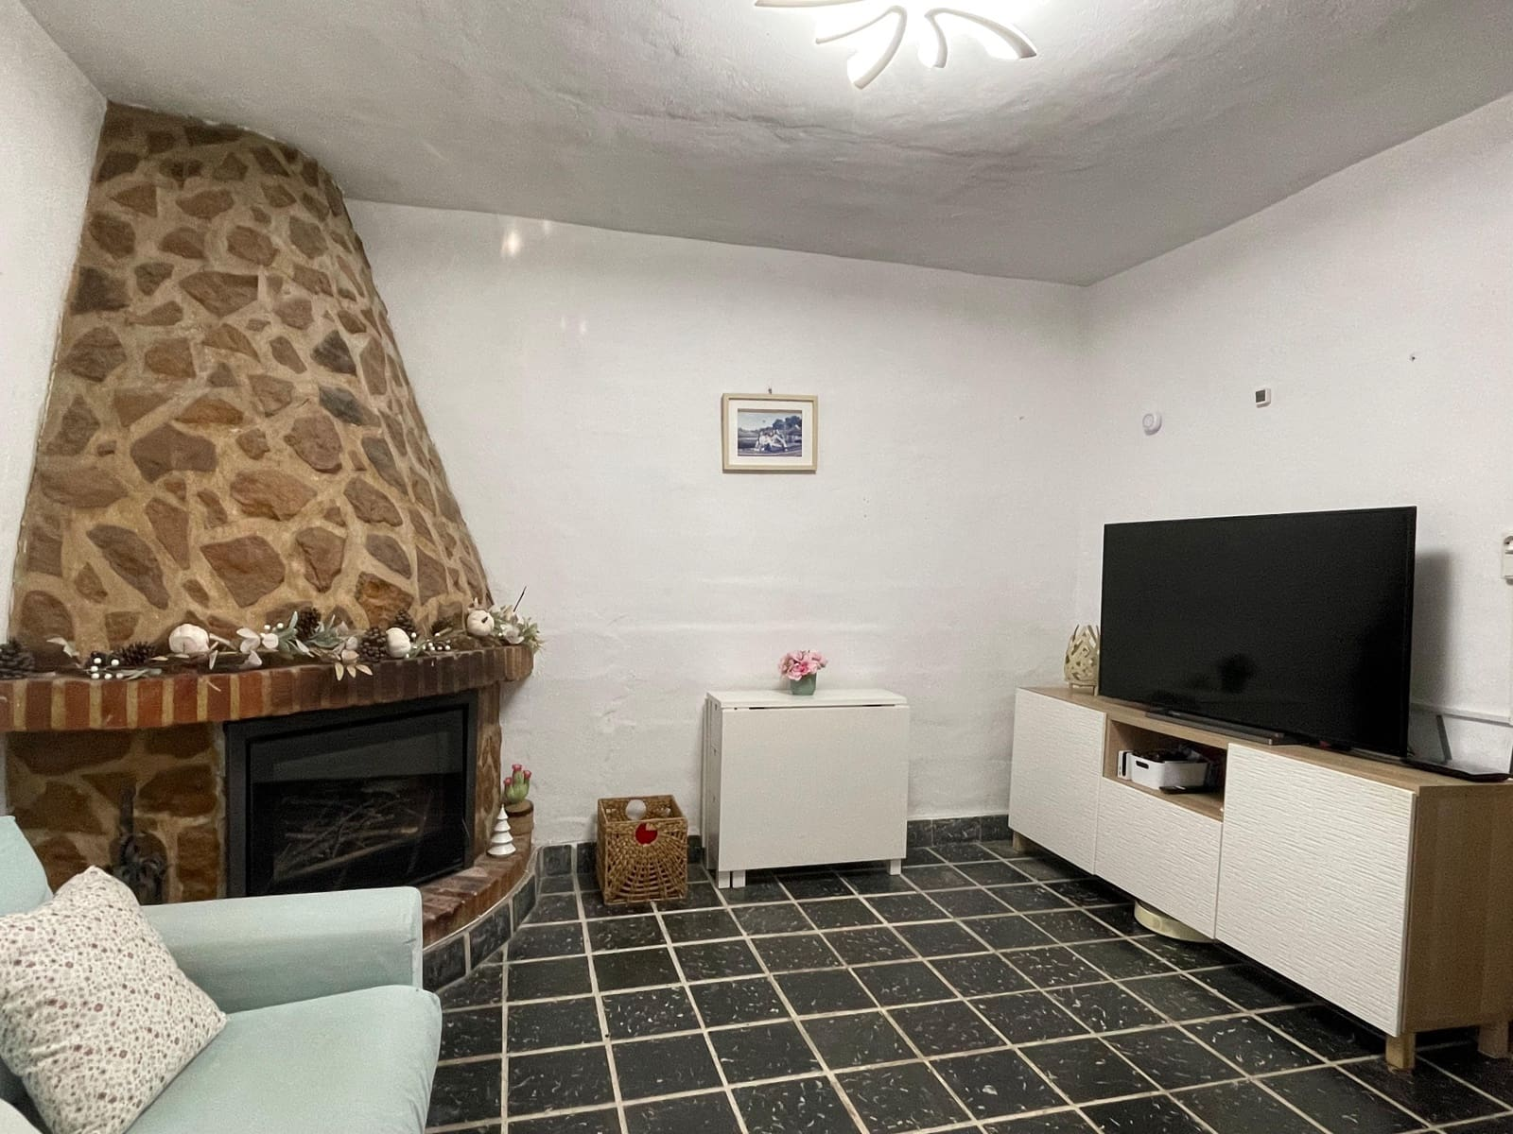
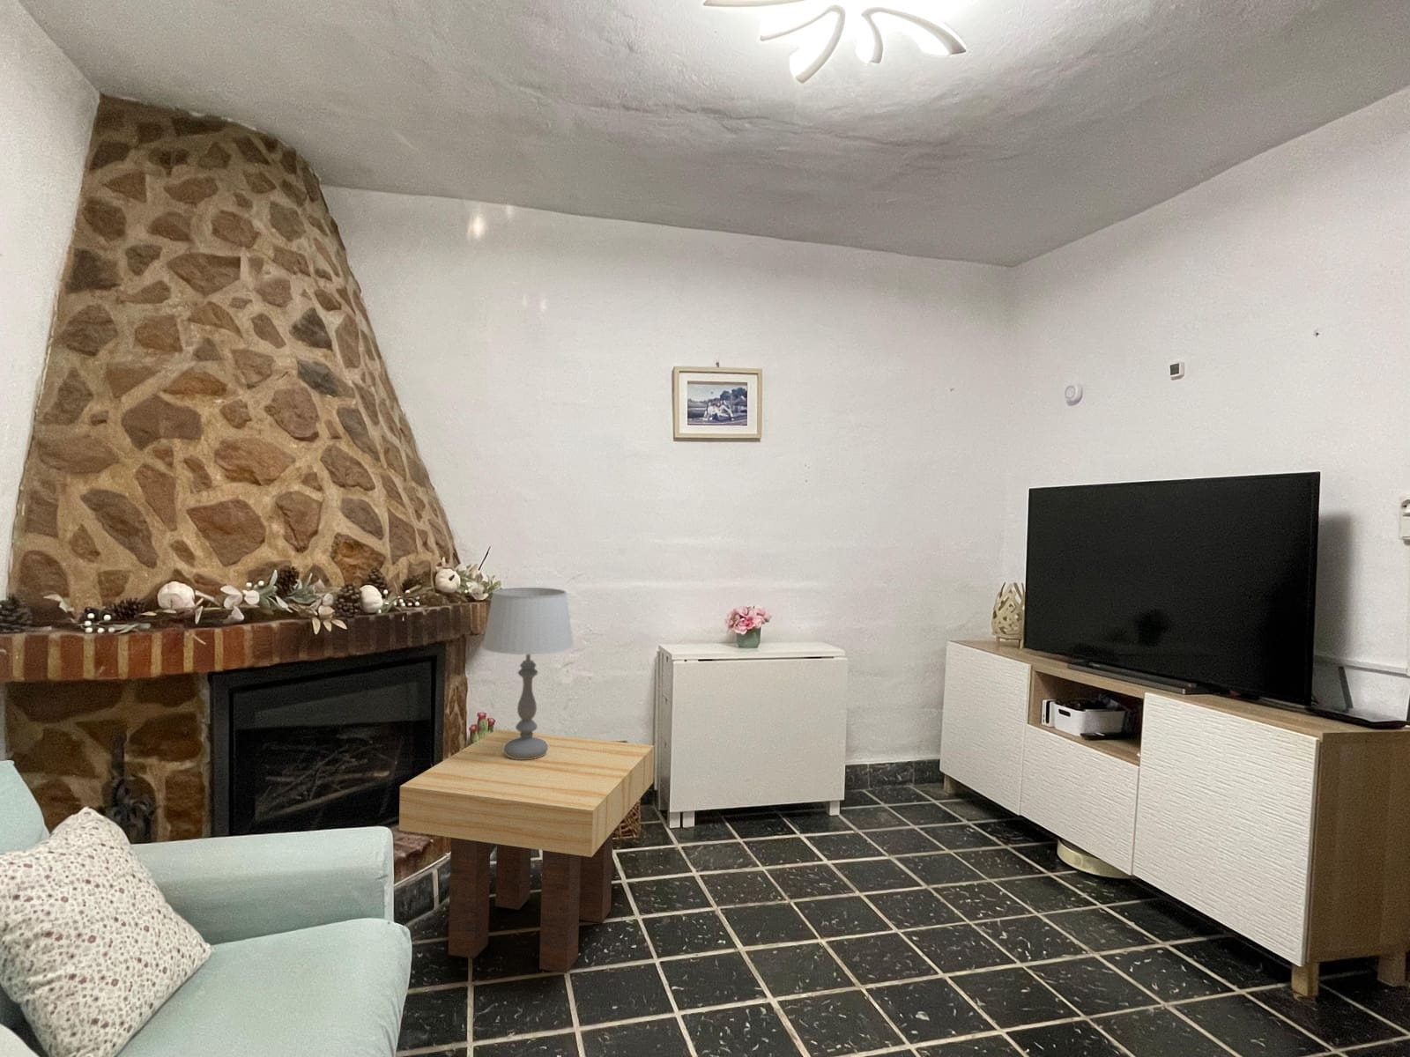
+ table lamp [481,586,575,759]
+ side table [399,728,655,974]
